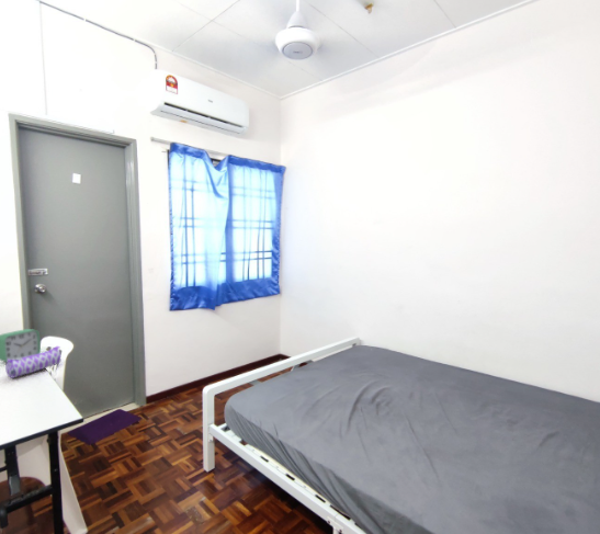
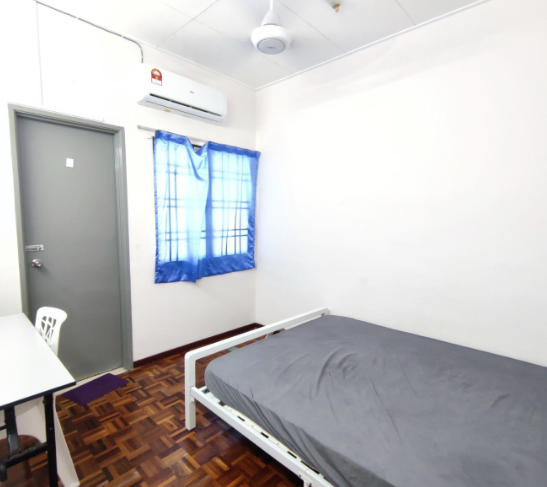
- pencil case [4,345,63,379]
- alarm clock [0,328,42,363]
